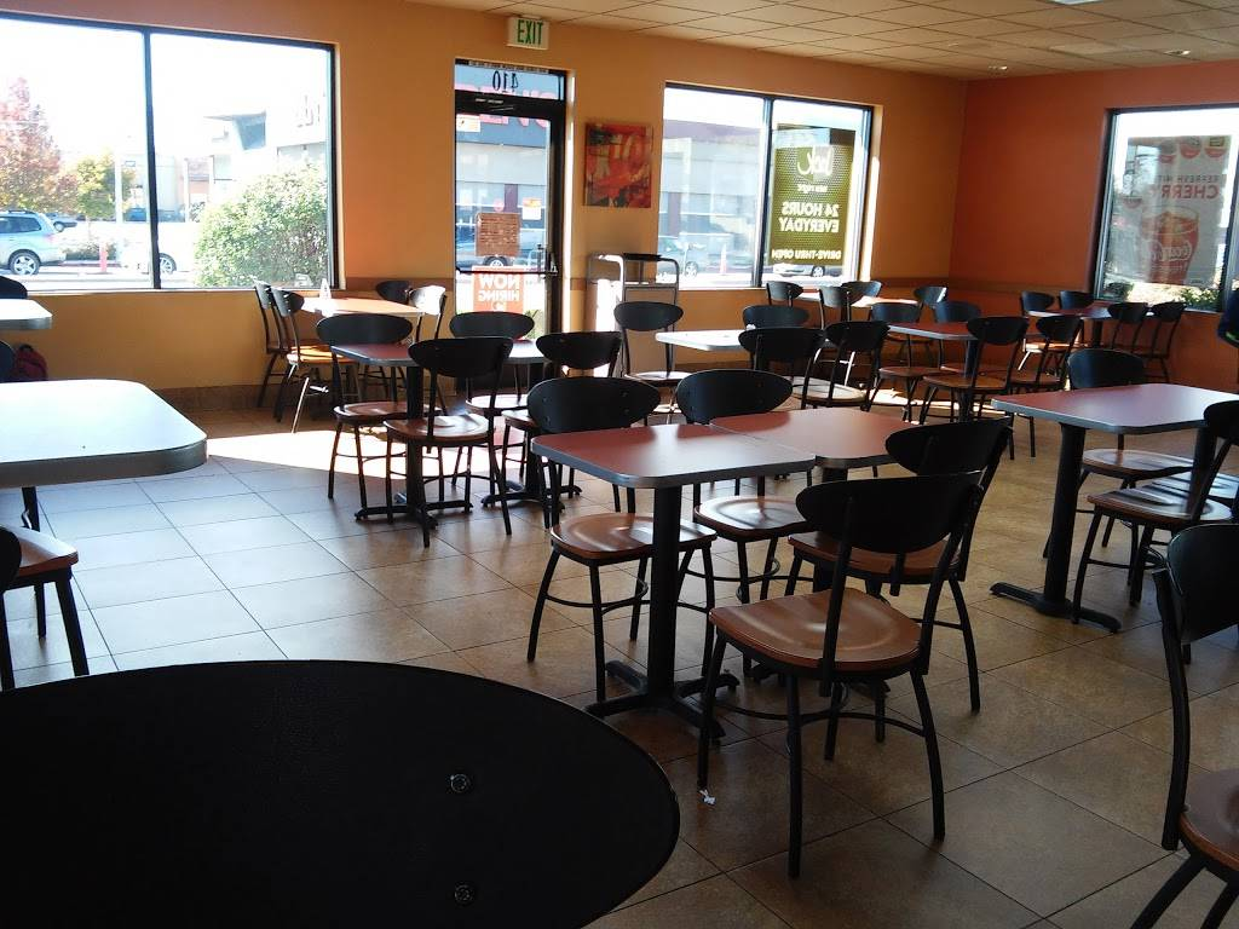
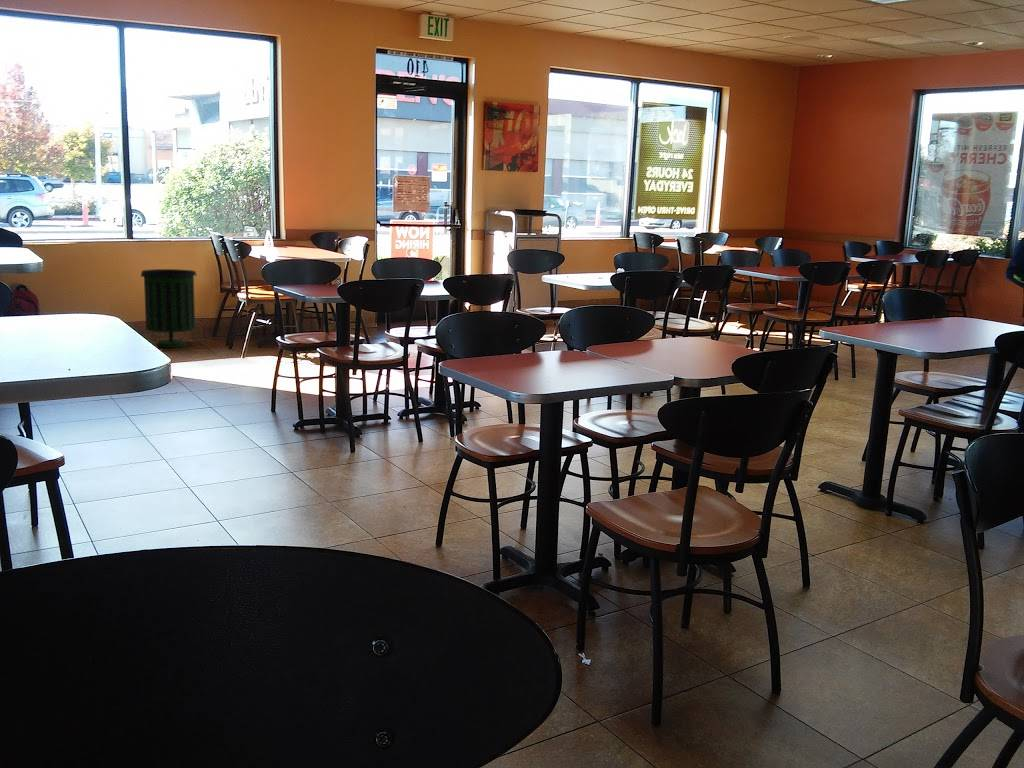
+ trash can [140,268,198,349]
